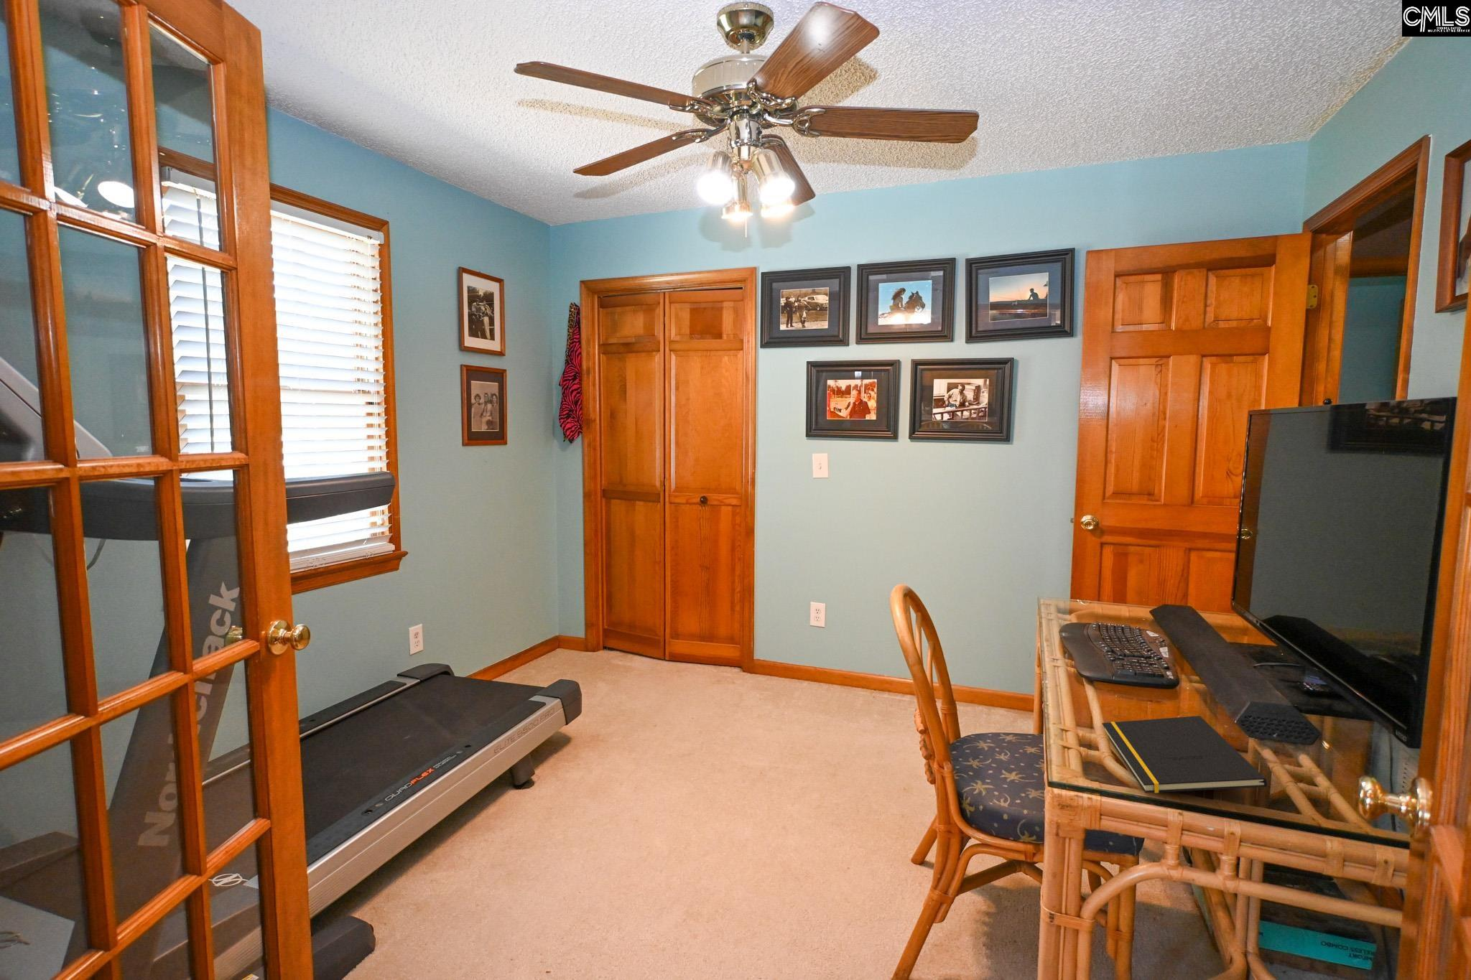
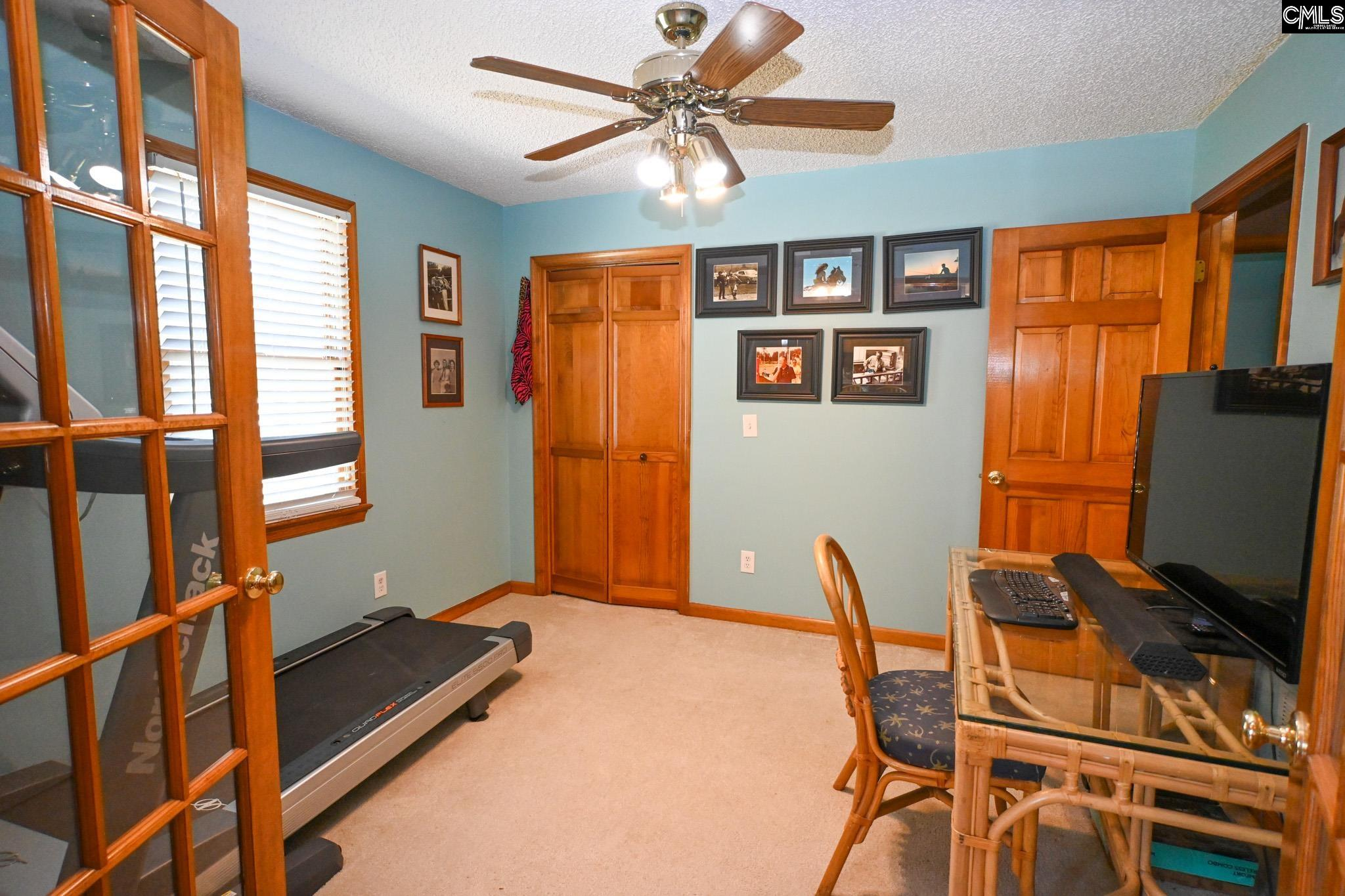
- notepad [1101,715,1268,793]
